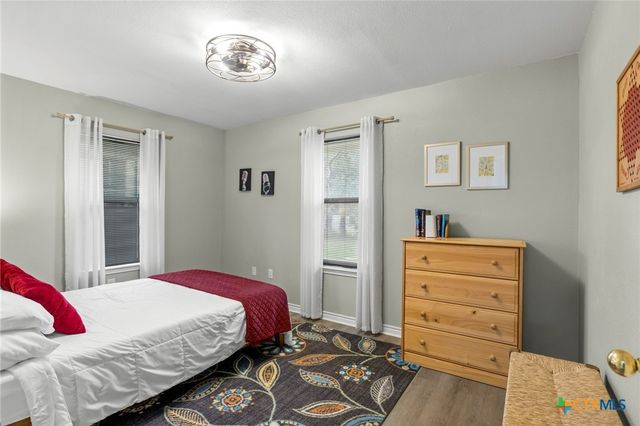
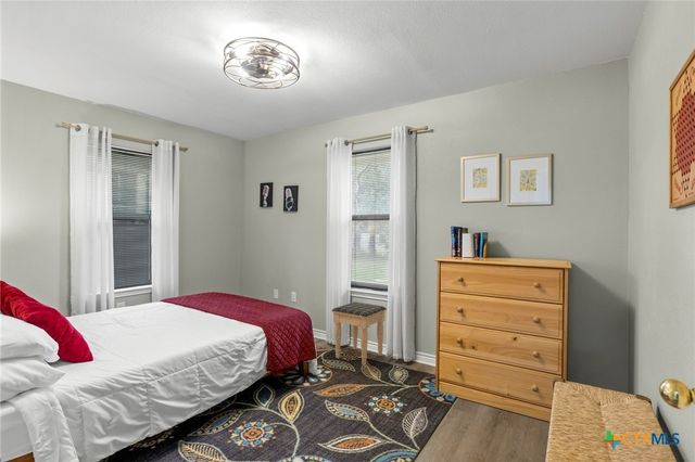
+ footstool [331,301,388,367]
